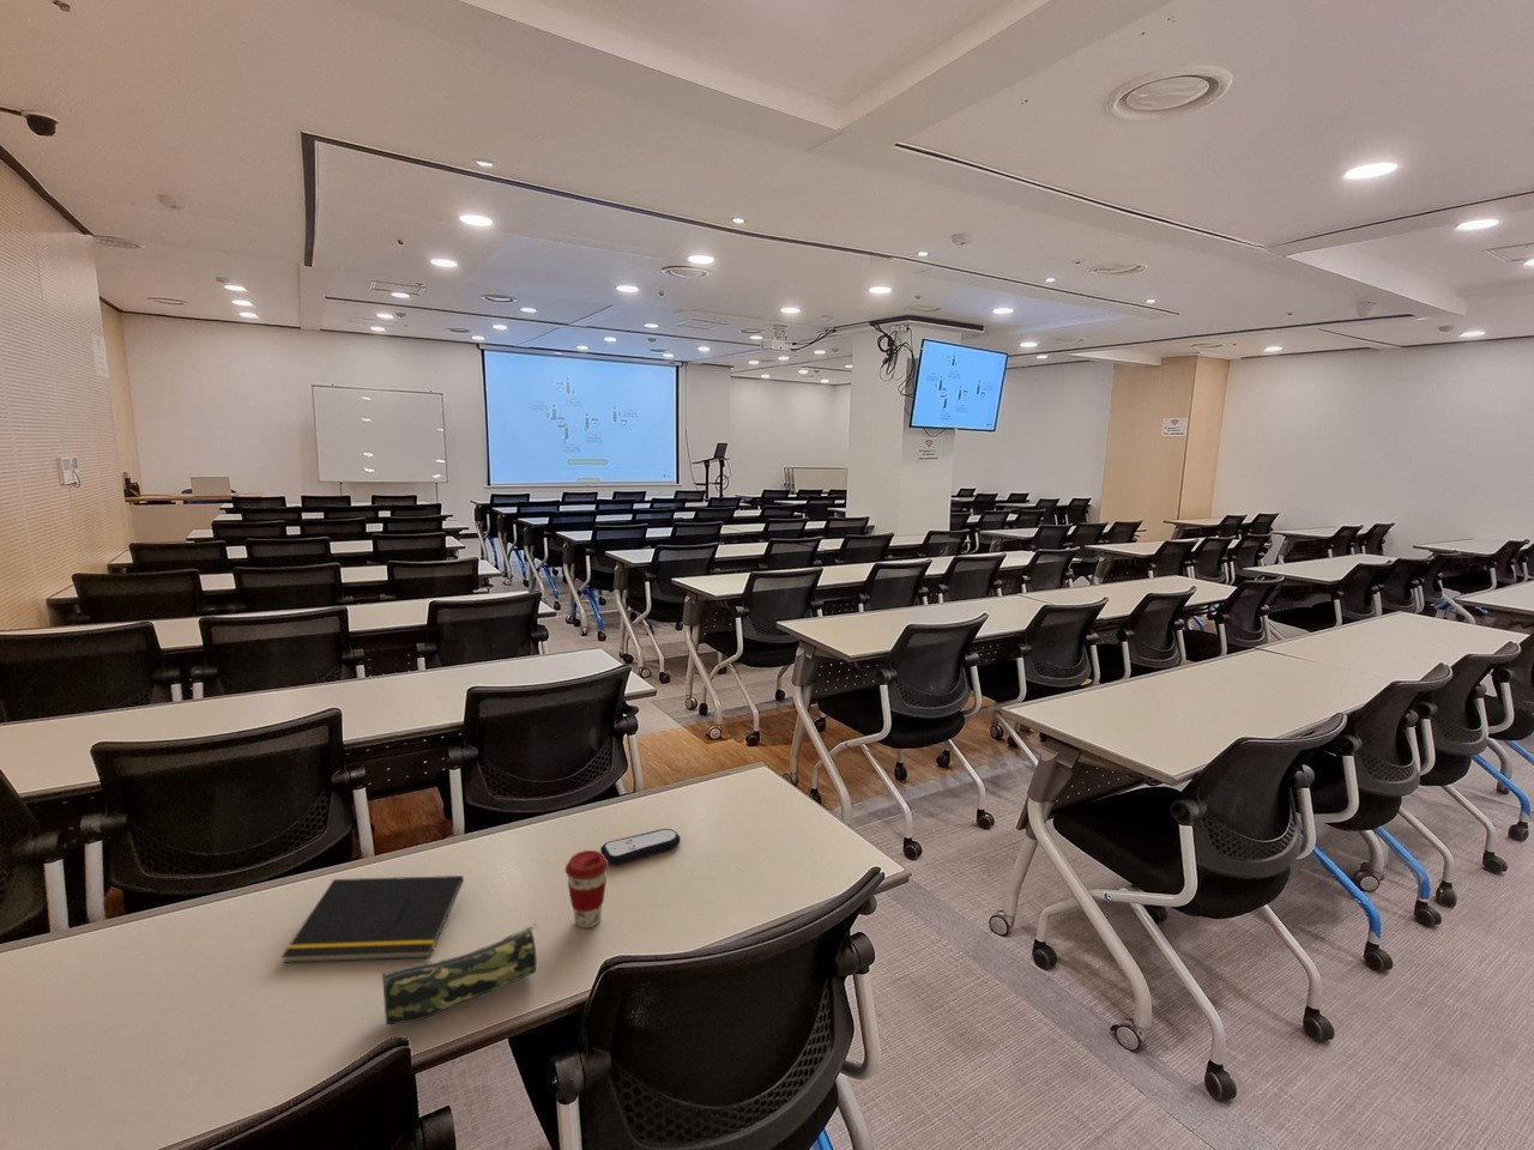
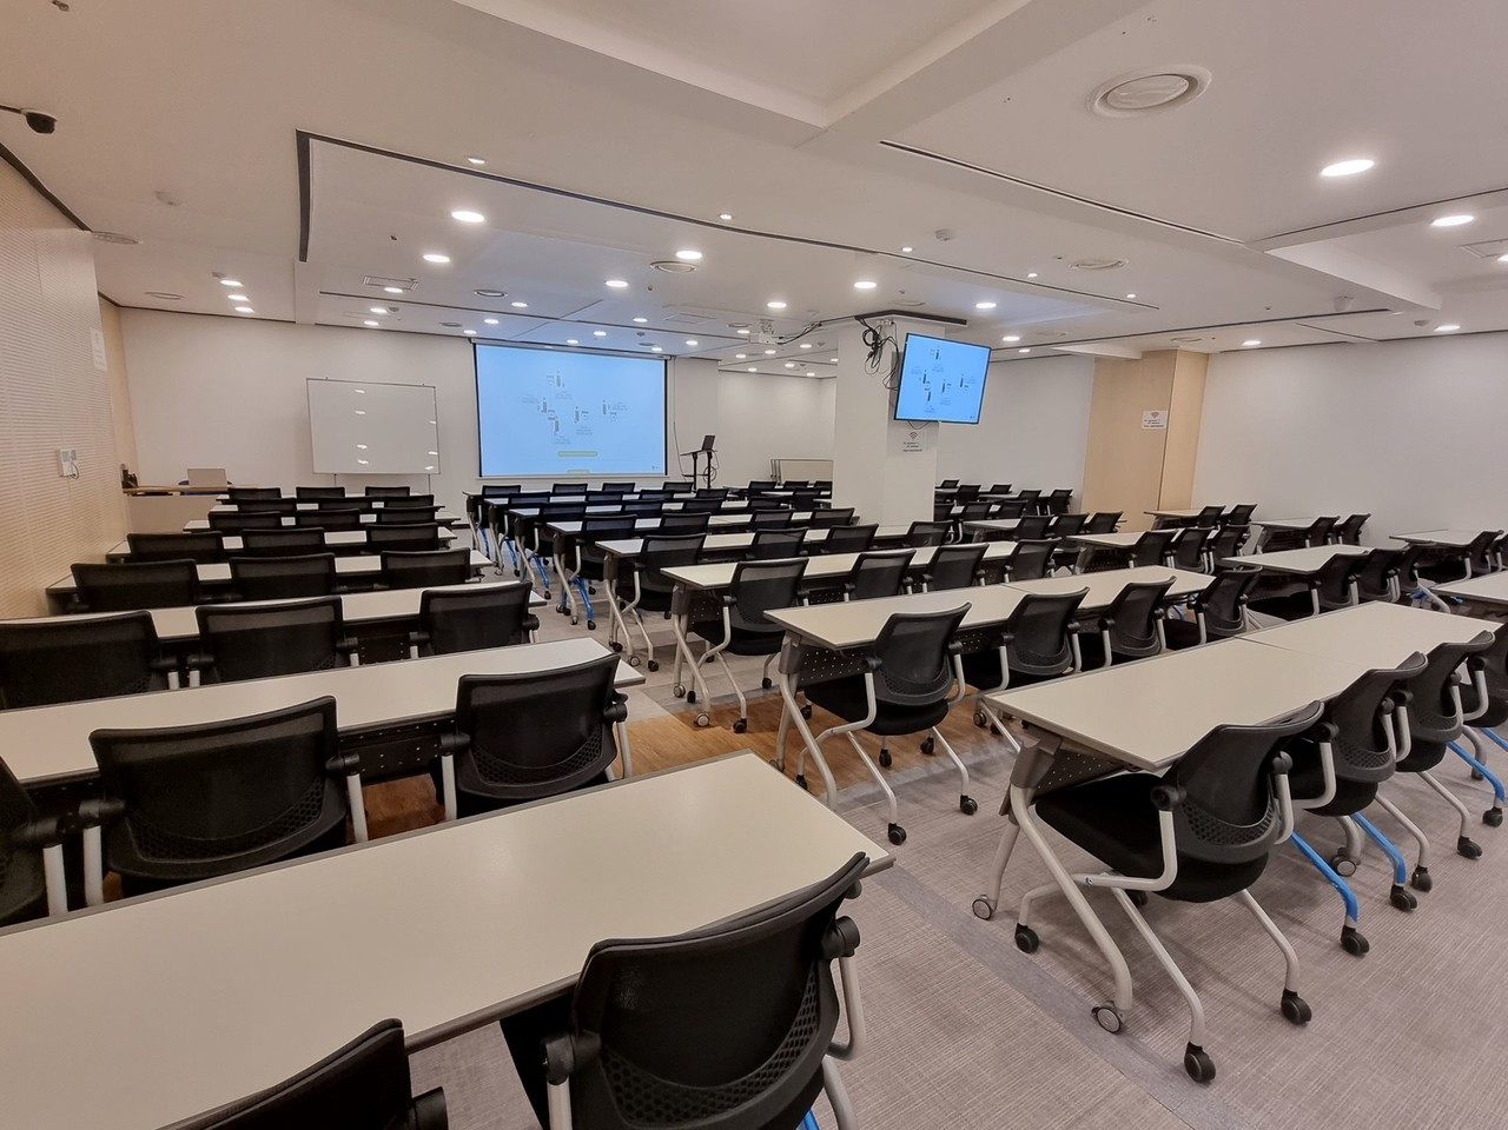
- notepad [280,875,465,964]
- pencil case [382,923,538,1027]
- remote control [599,827,682,866]
- coffee cup [564,849,609,930]
